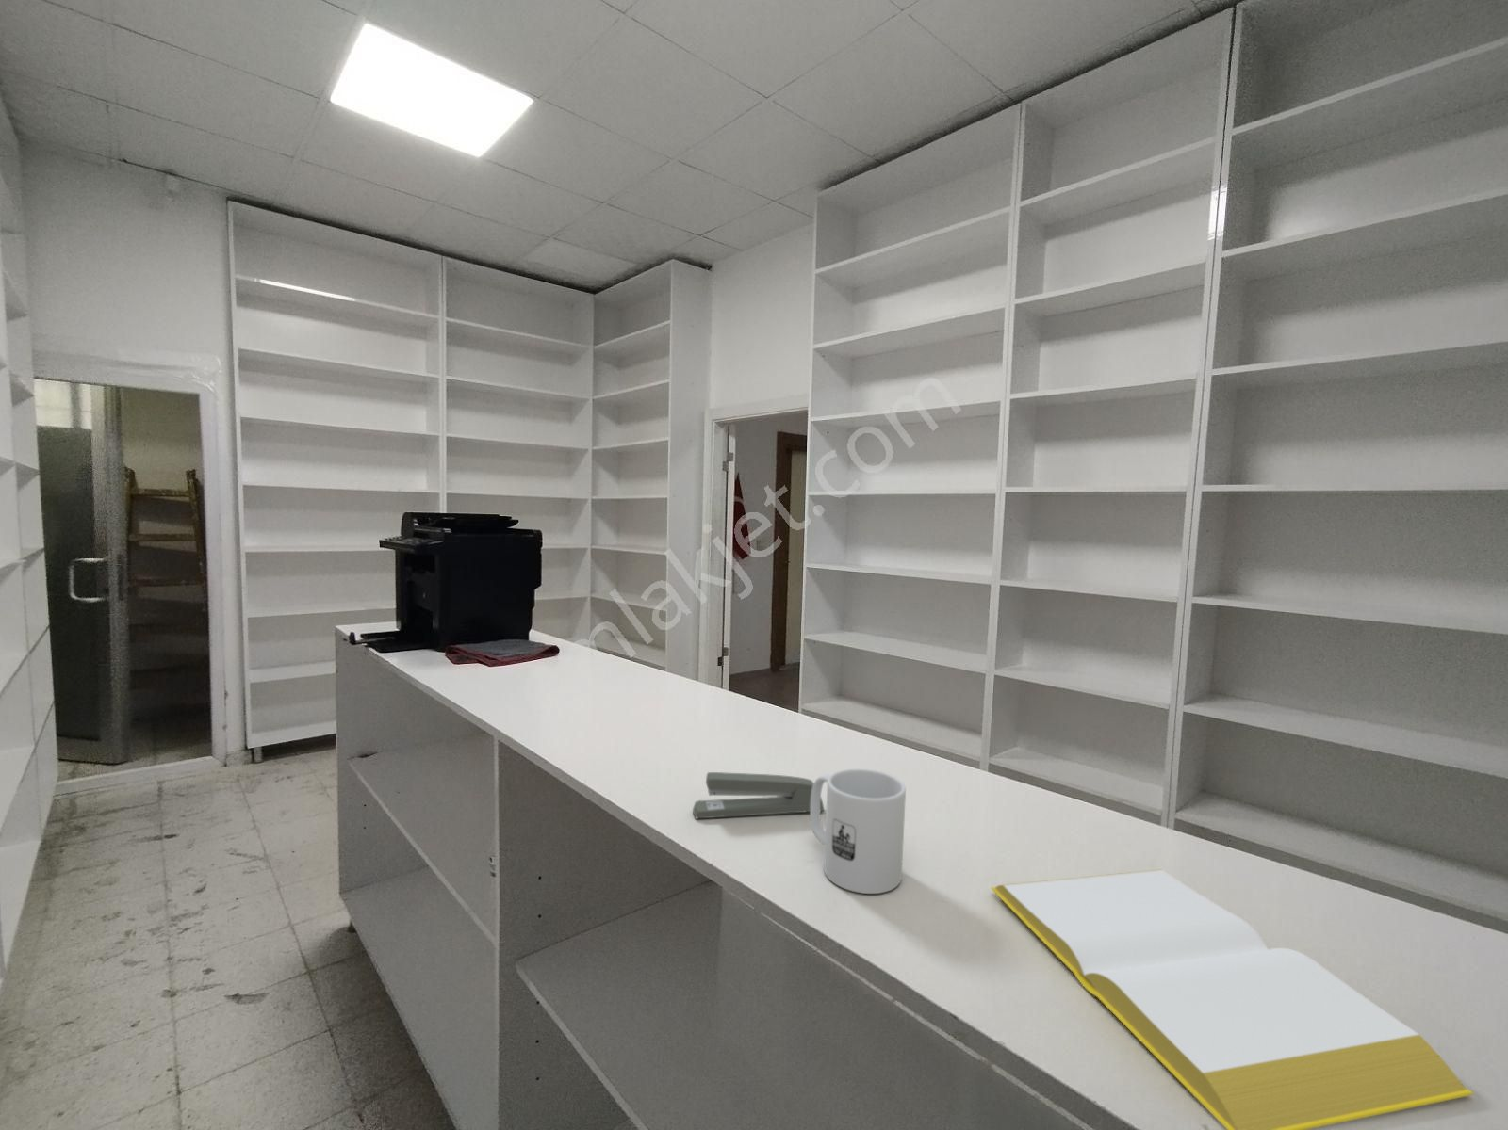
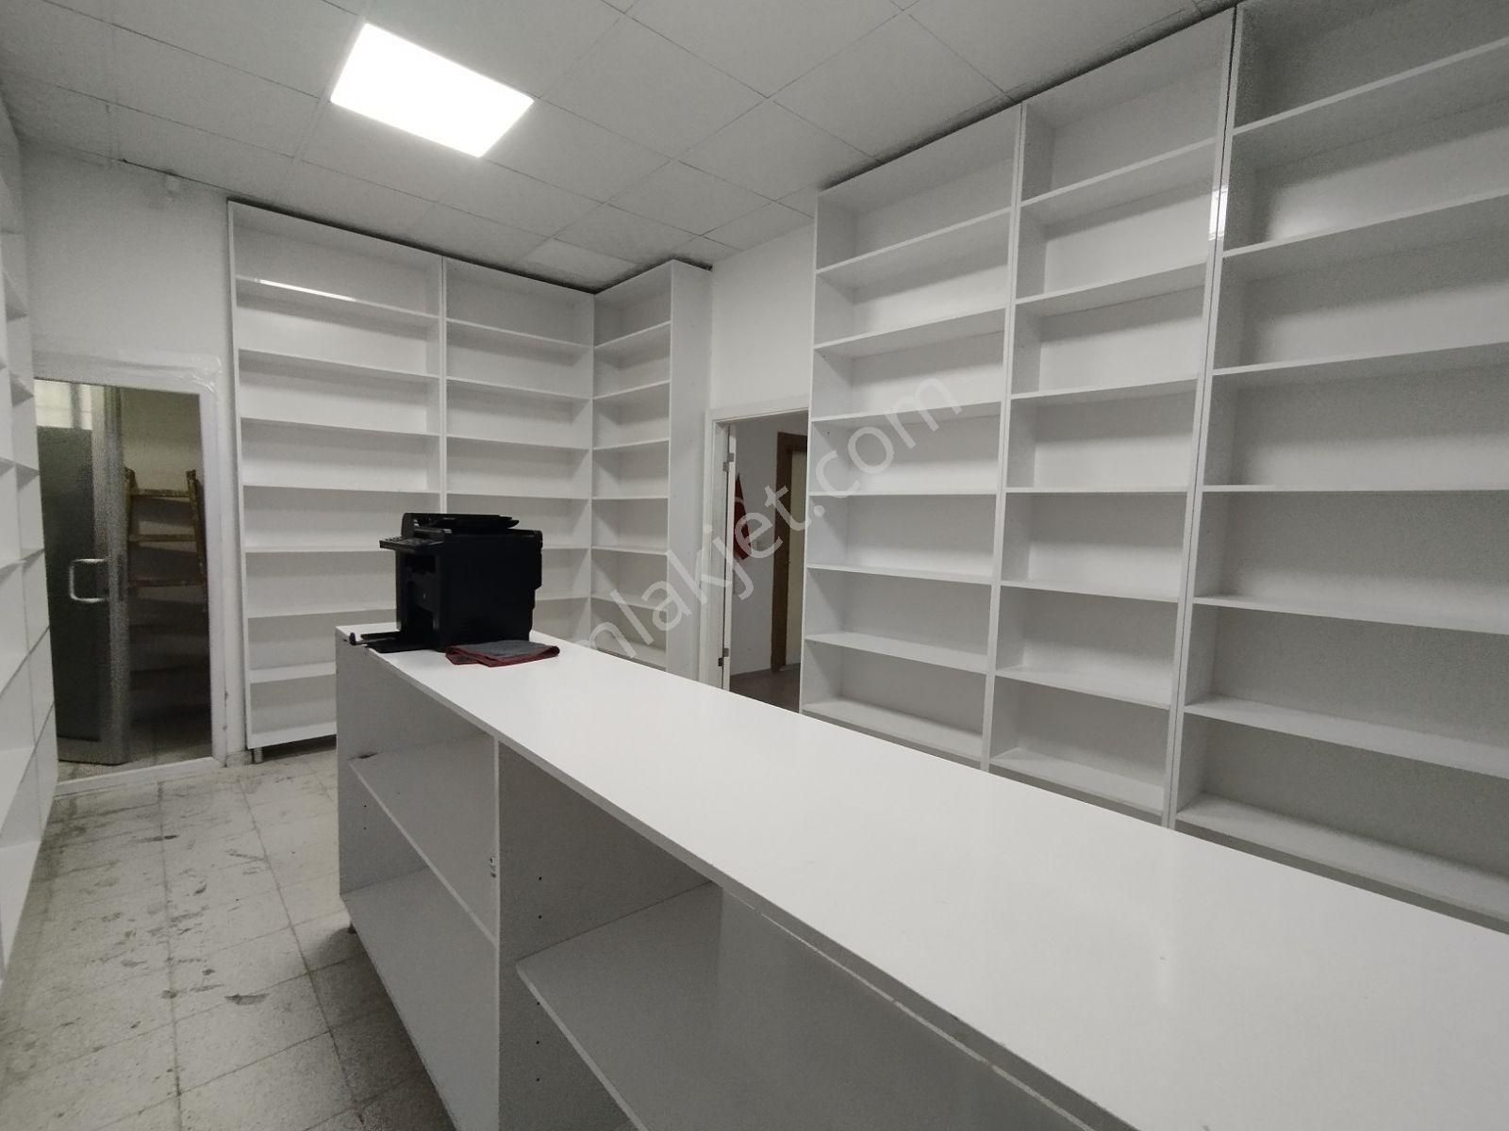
- notepad [990,869,1475,1130]
- stapler [692,772,825,819]
- mug [809,768,907,895]
